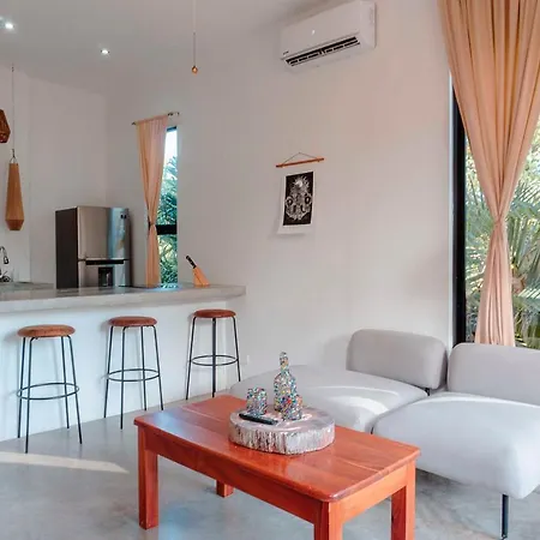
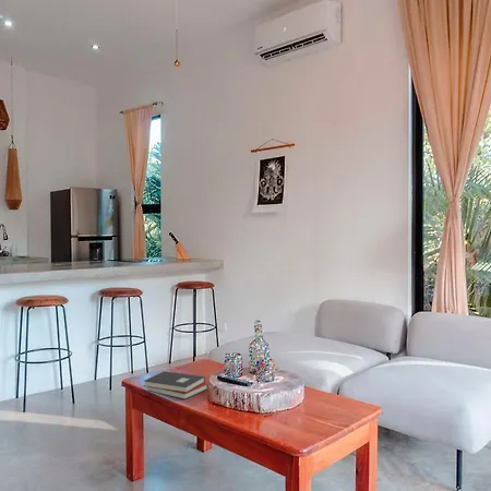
+ hardback book [143,370,209,400]
